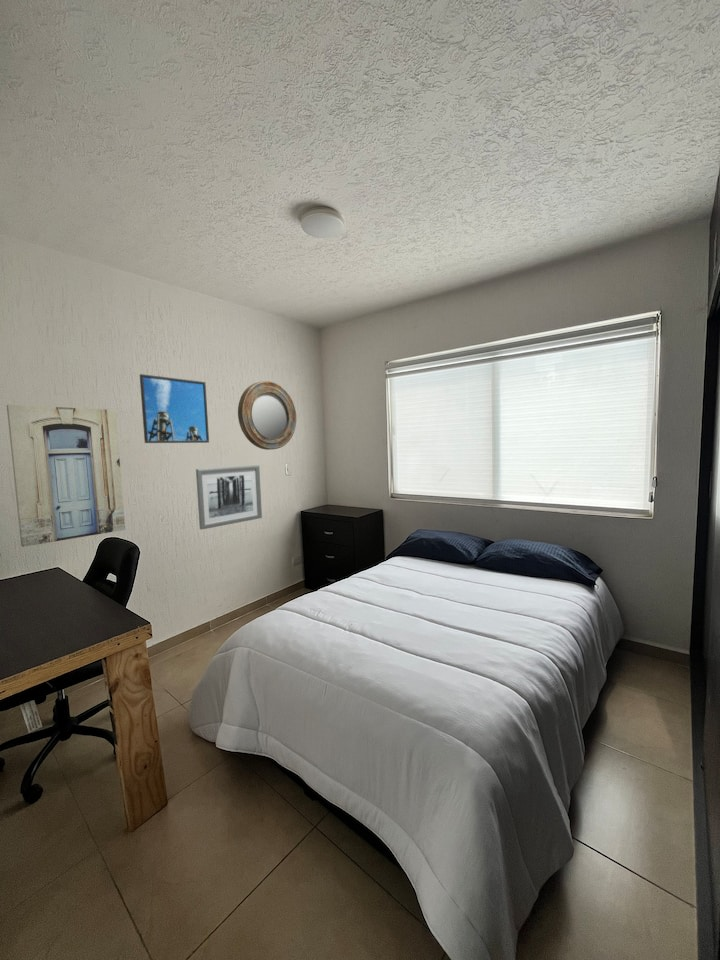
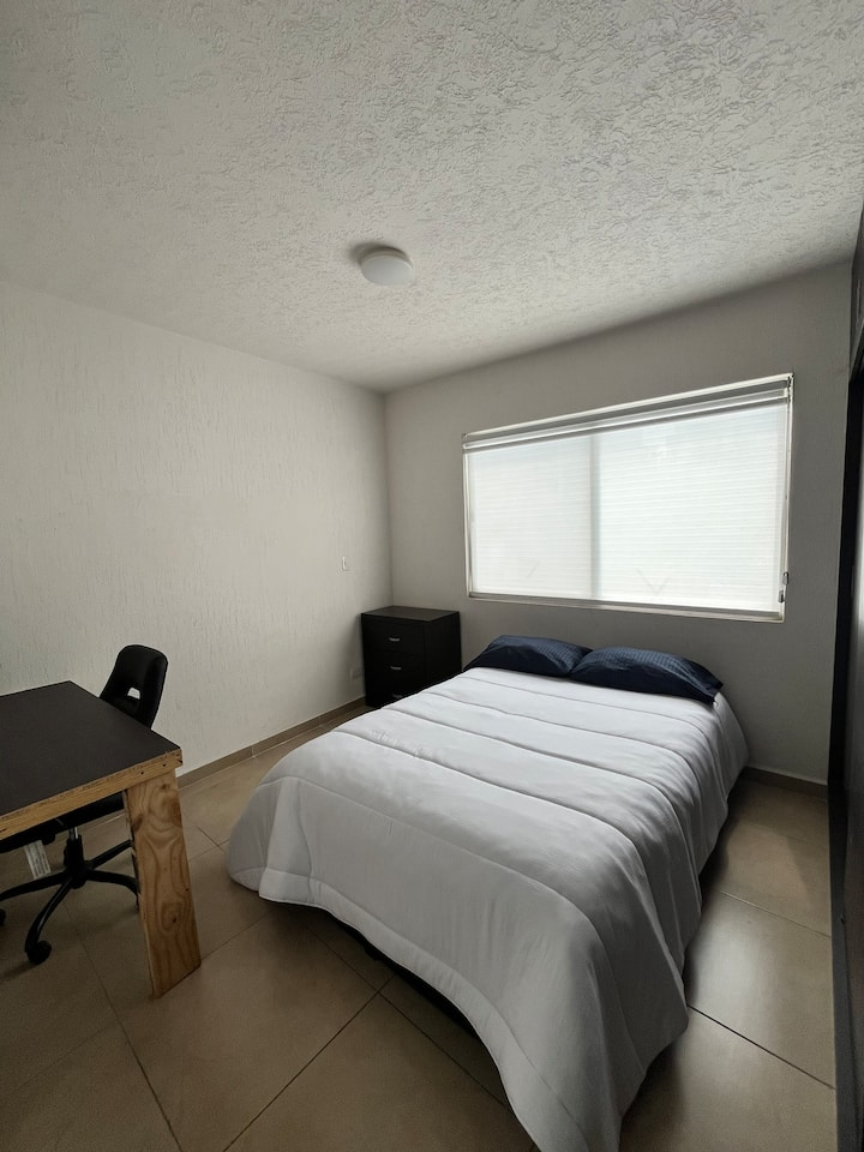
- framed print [139,373,210,444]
- wall art [195,464,263,531]
- home mirror [237,380,297,451]
- wall art [6,404,126,548]
